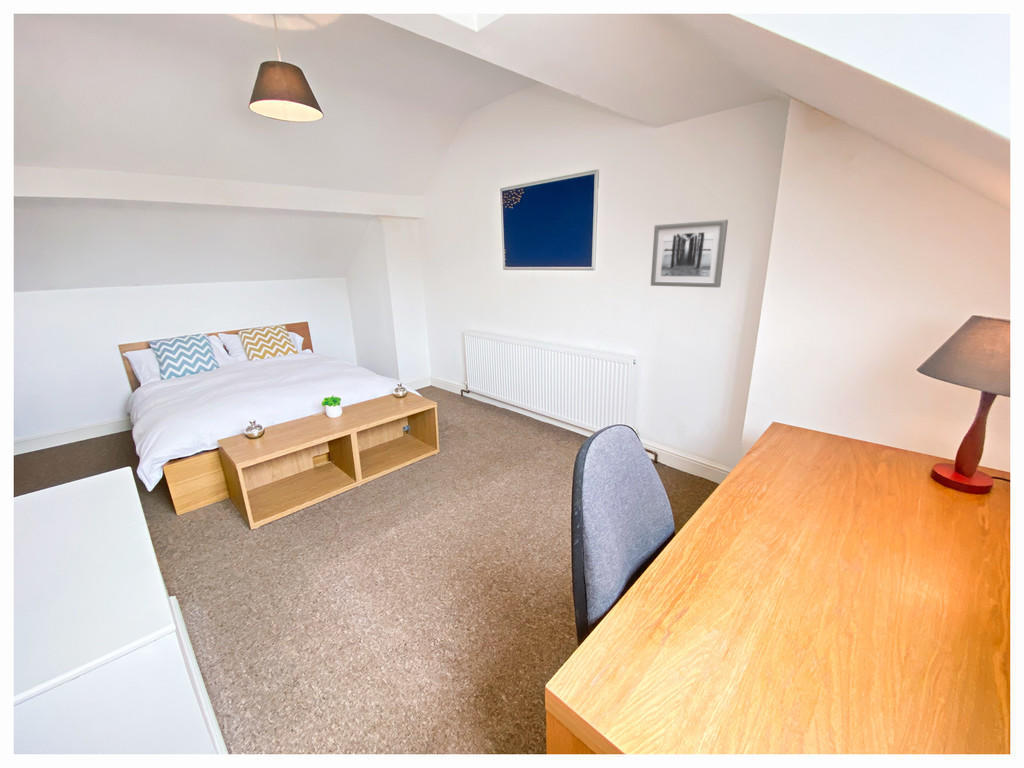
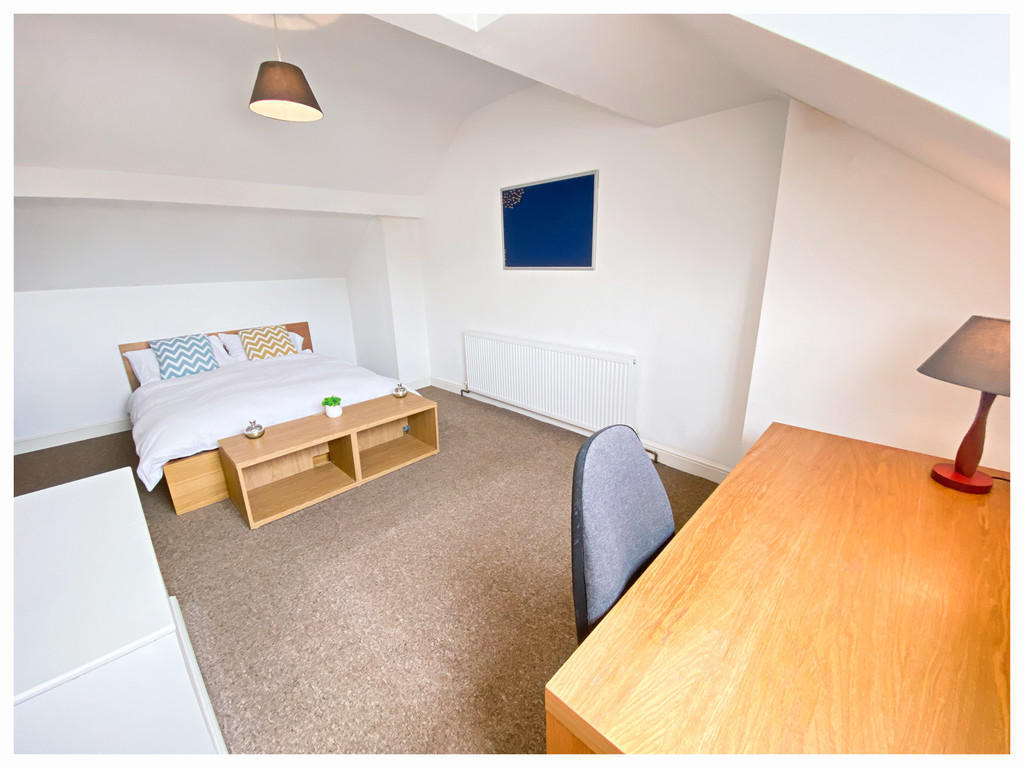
- wall art [650,219,729,288]
